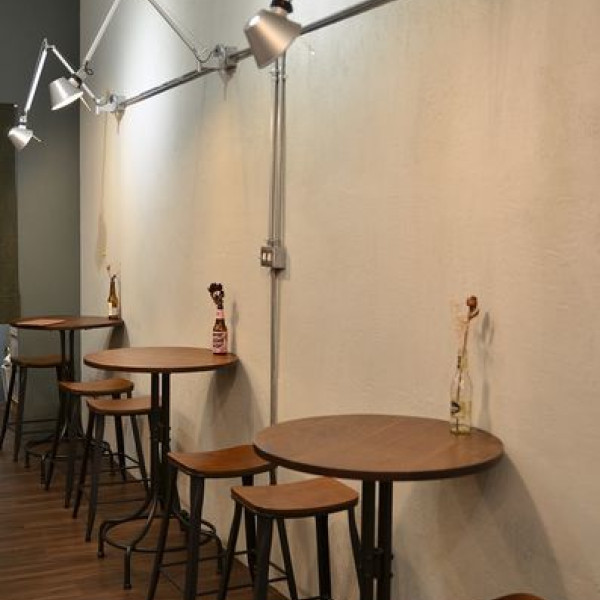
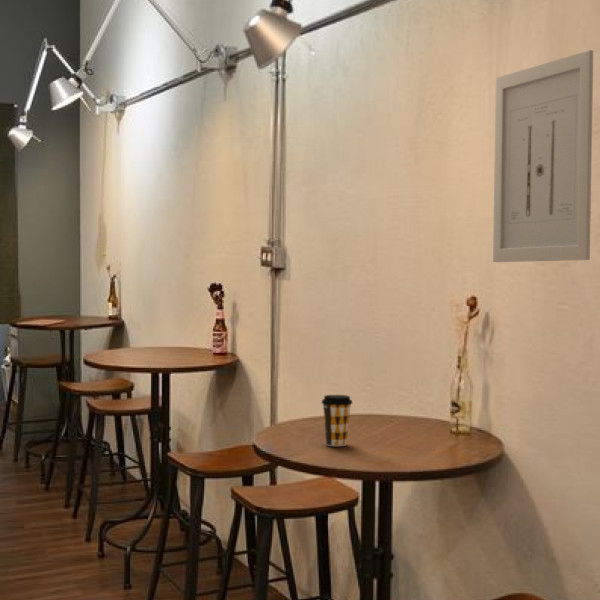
+ coffee cup [320,394,353,447]
+ wall art [492,49,594,263]
